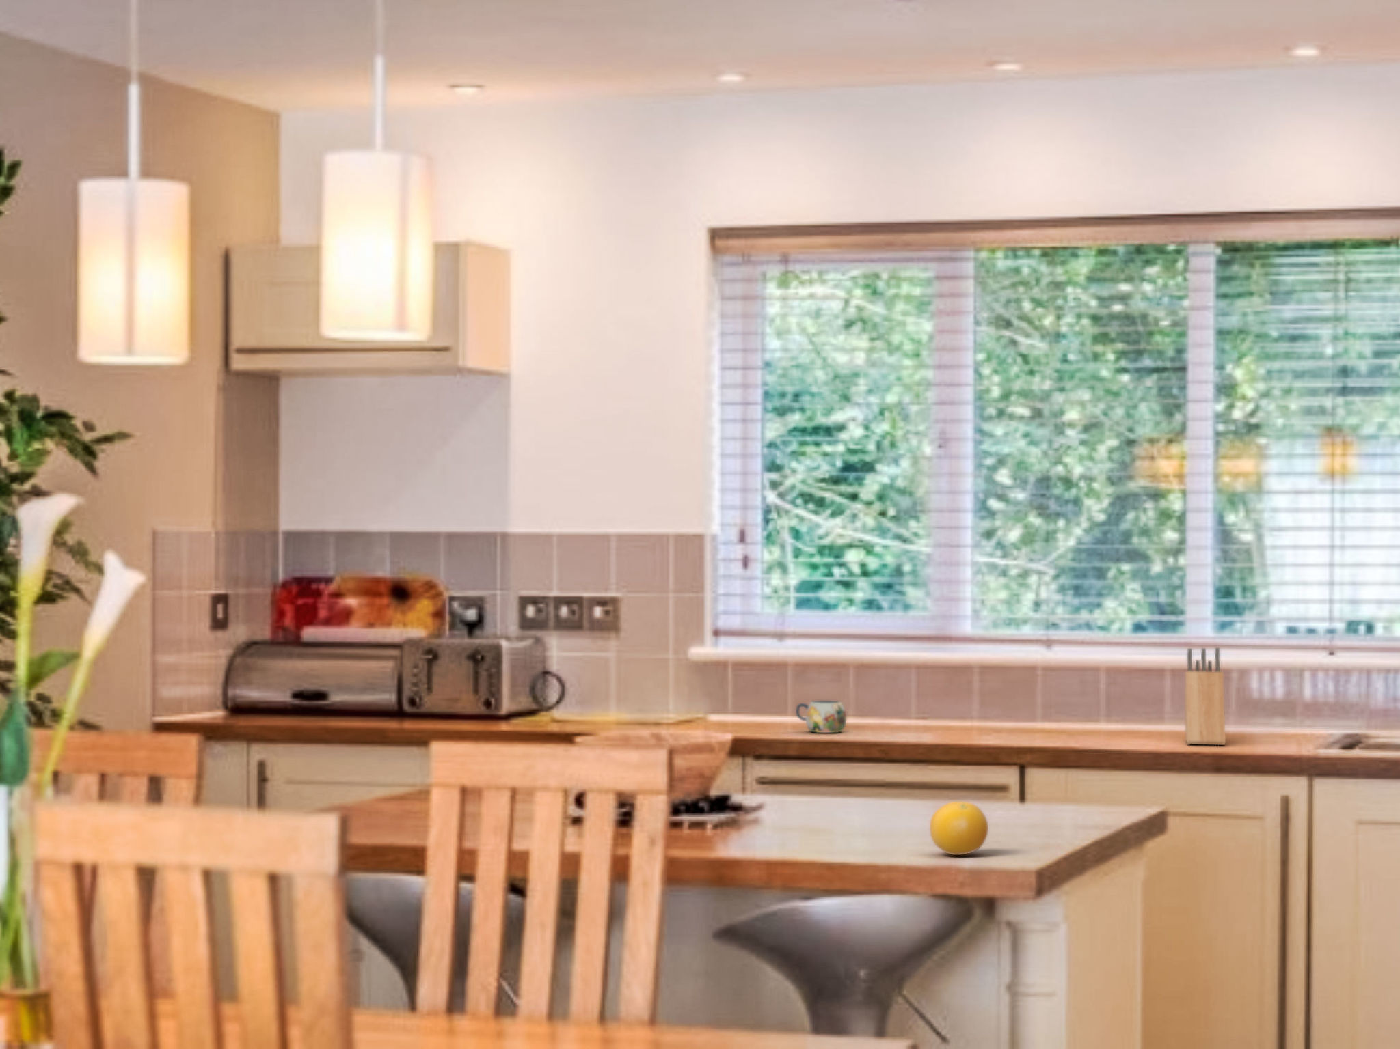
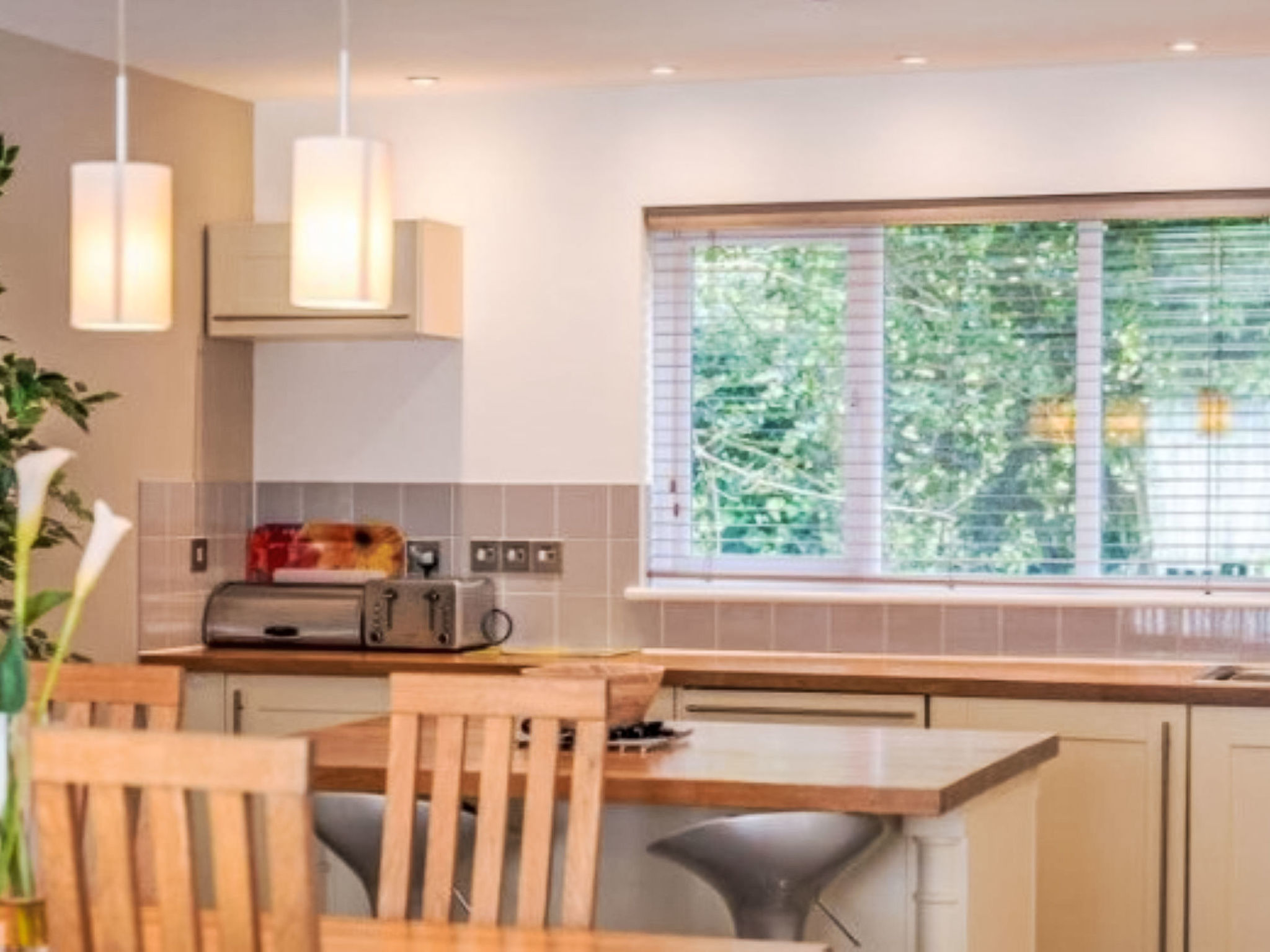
- fruit [929,801,989,856]
- knife block [1184,647,1226,746]
- mug [795,700,847,734]
